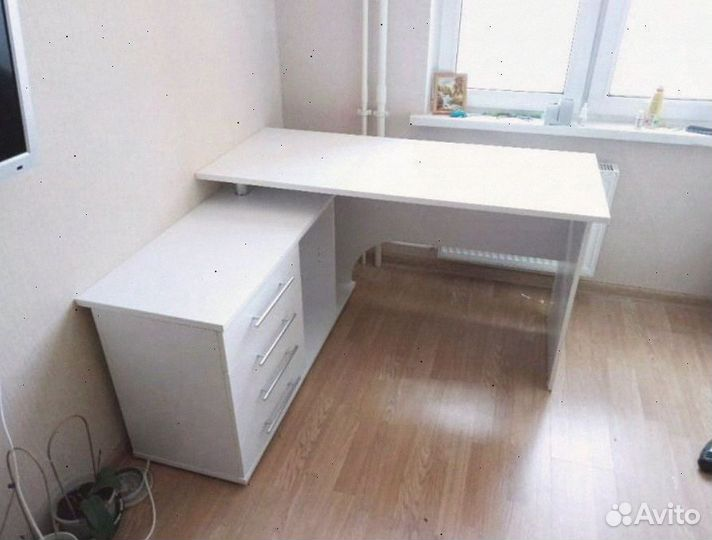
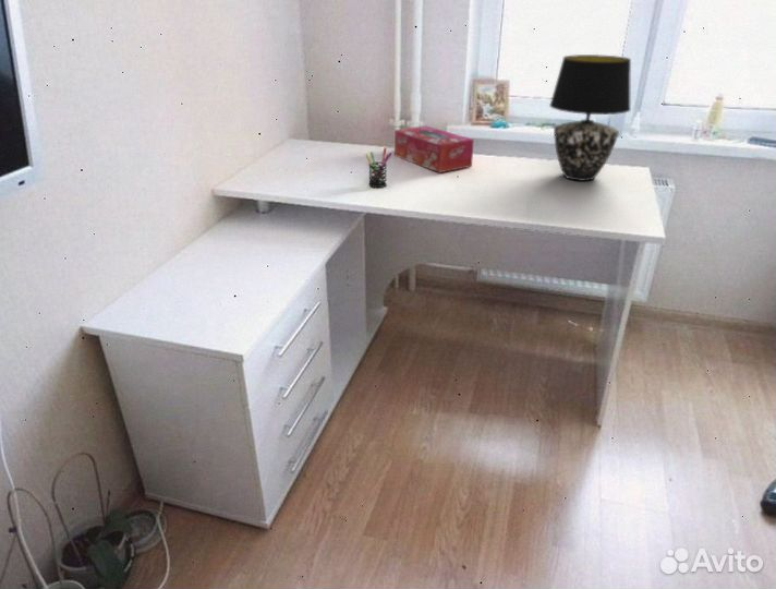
+ tissue box [393,124,475,173]
+ table lamp [548,53,632,182]
+ pen holder [365,146,392,189]
